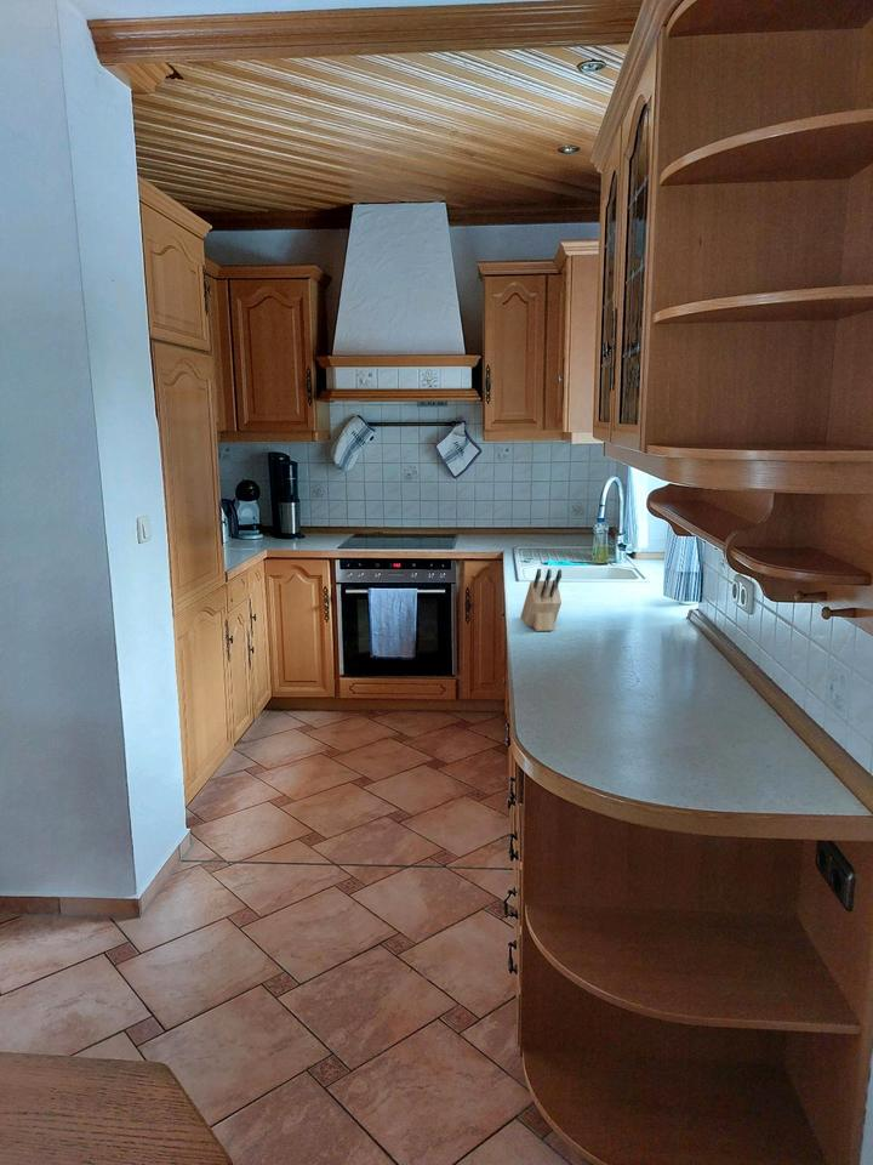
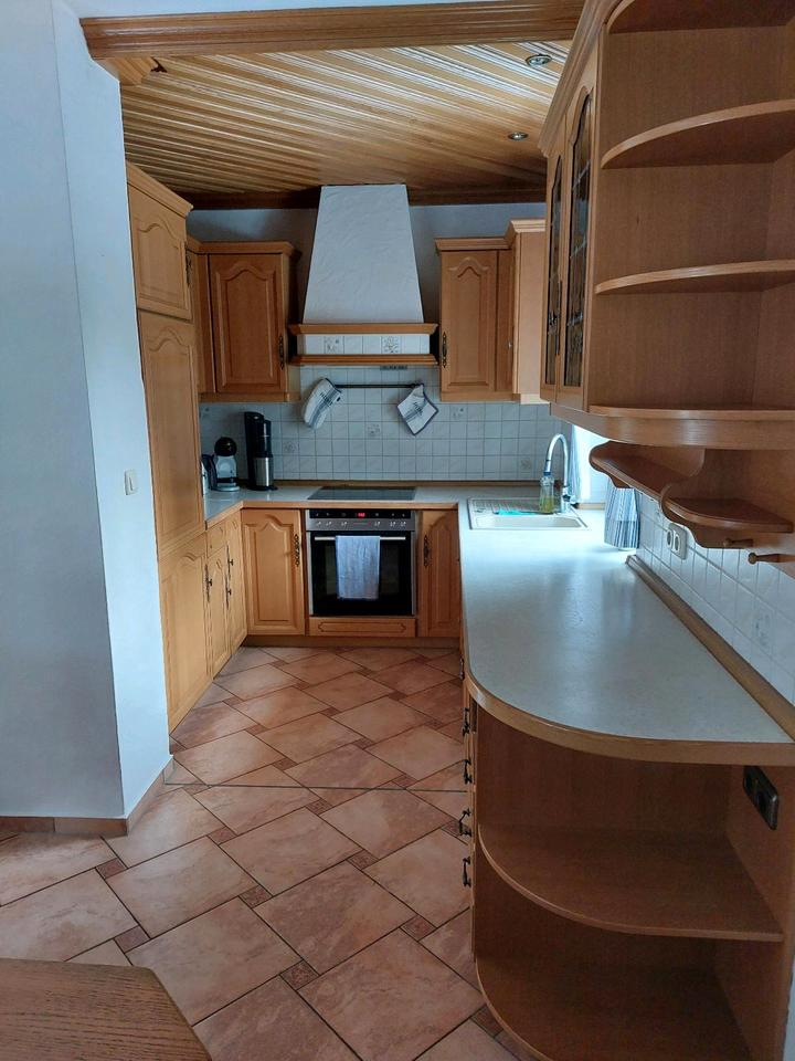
- knife block [520,568,563,632]
